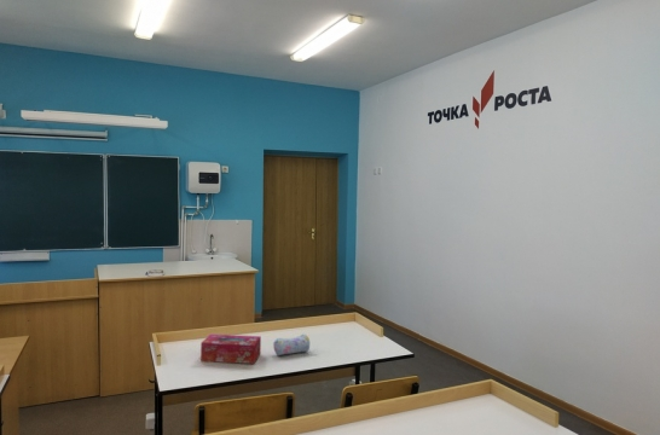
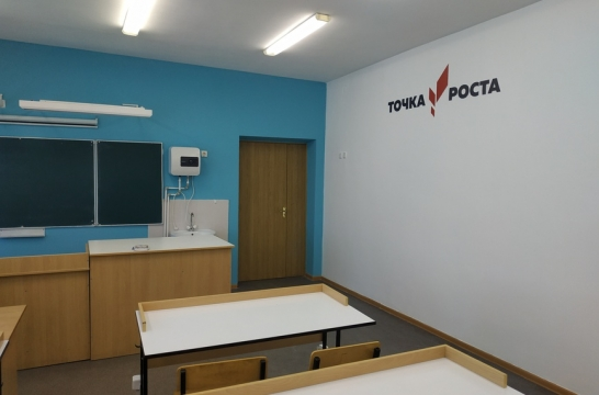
- pencil case [272,334,311,356]
- tissue box [199,334,262,365]
